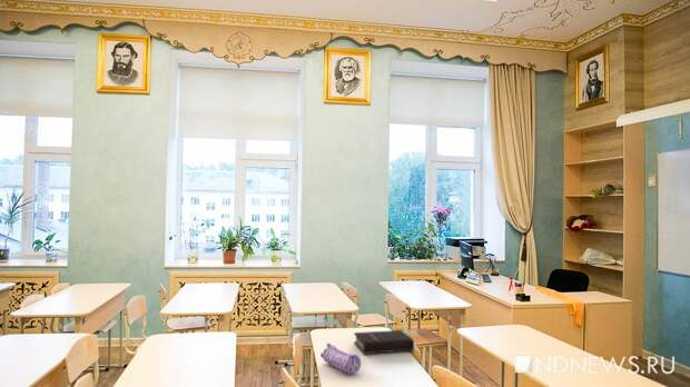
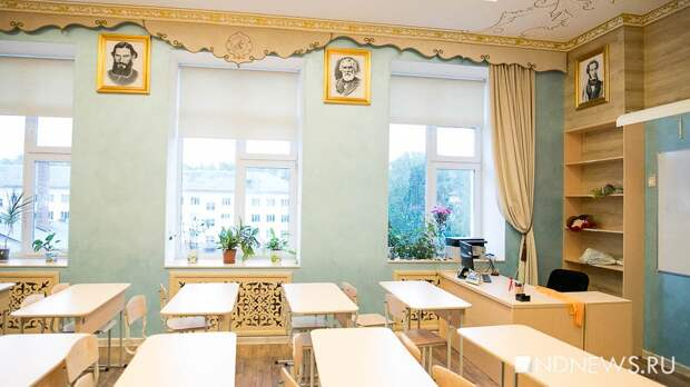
- book [353,329,415,355]
- pencil case [319,343,362,375]
